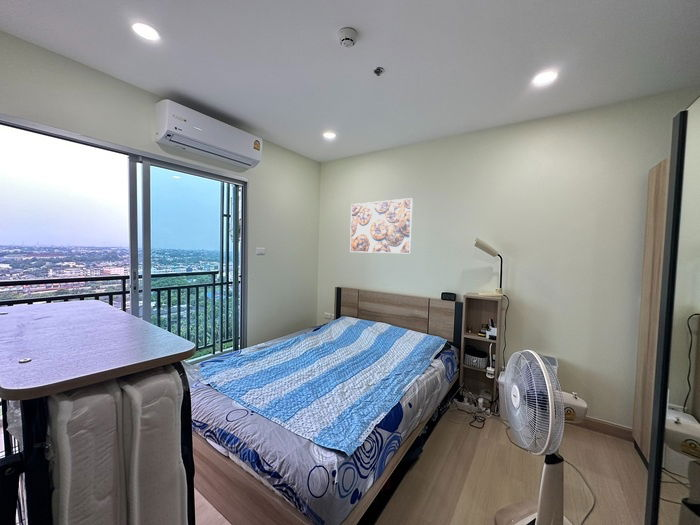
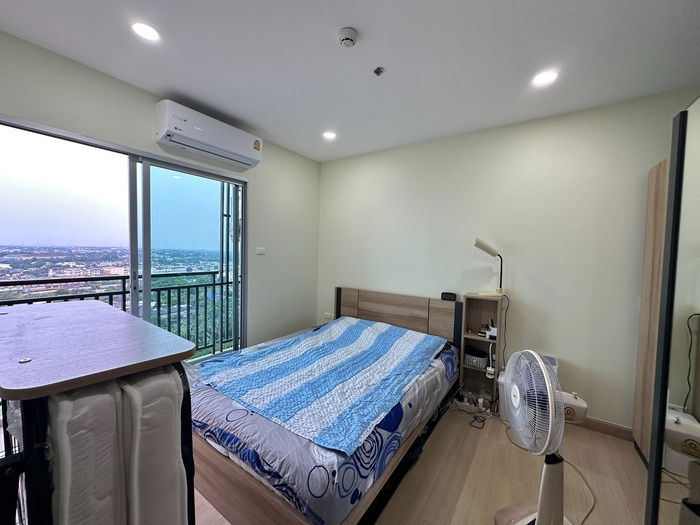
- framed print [349,197,414,255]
